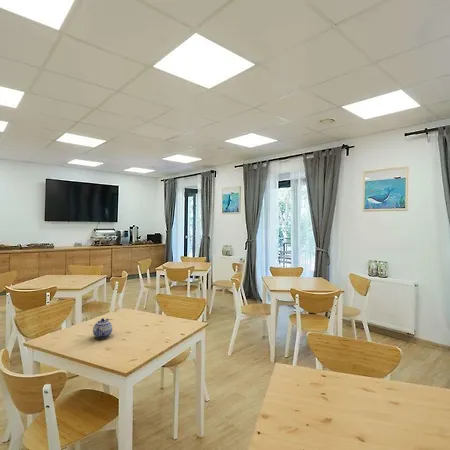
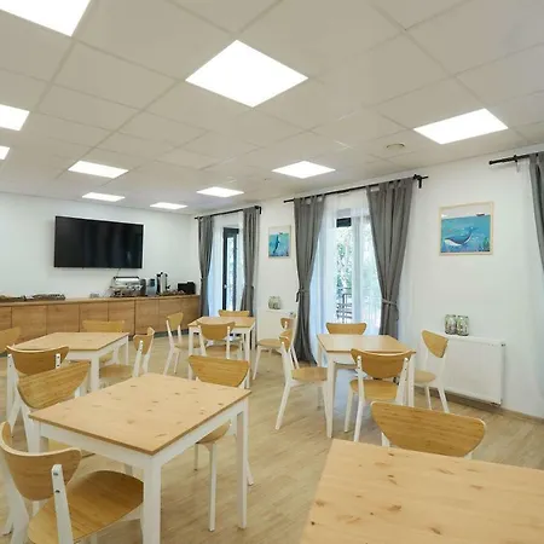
- teapot [92,317,113,339]
